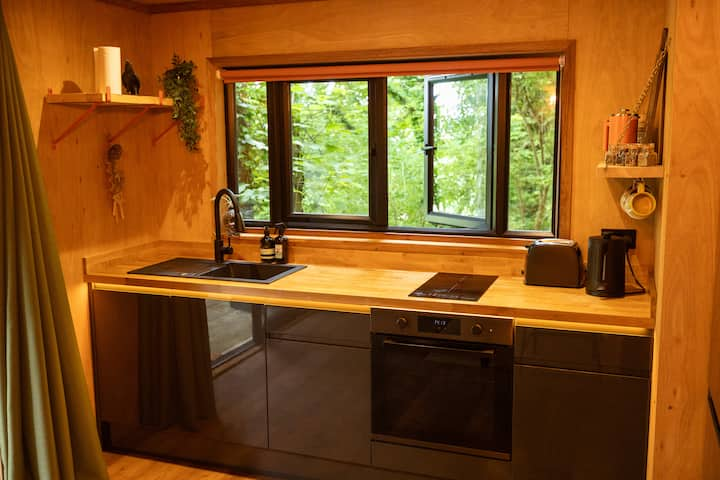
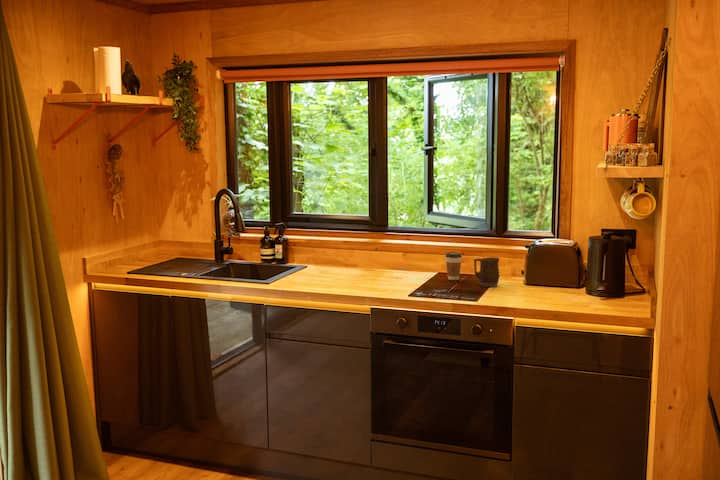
+ mug [473,256,500,288]
+ coffee cup [444,251,463,281]
